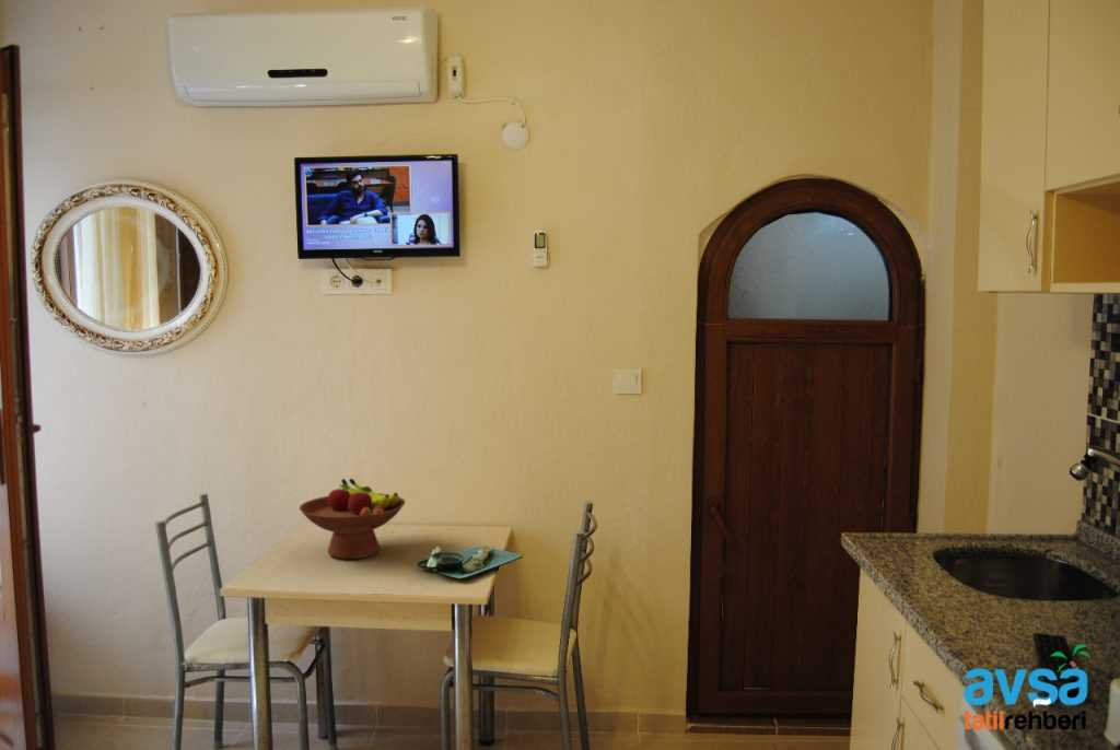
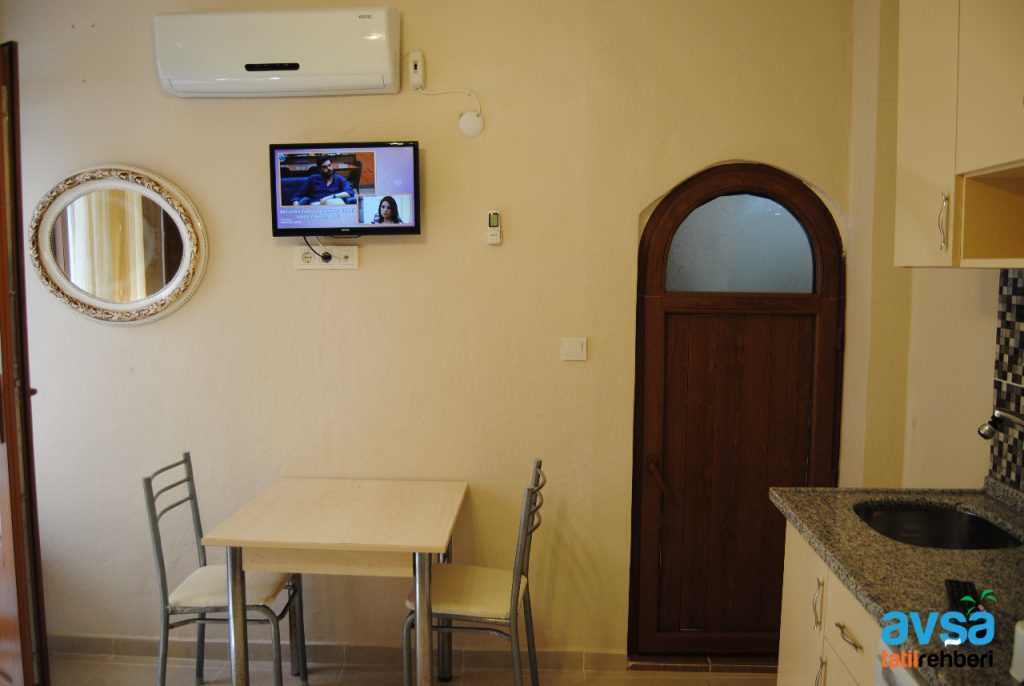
- fruit bowl [299,478,406,560]
- platter [417,544,524,579]
